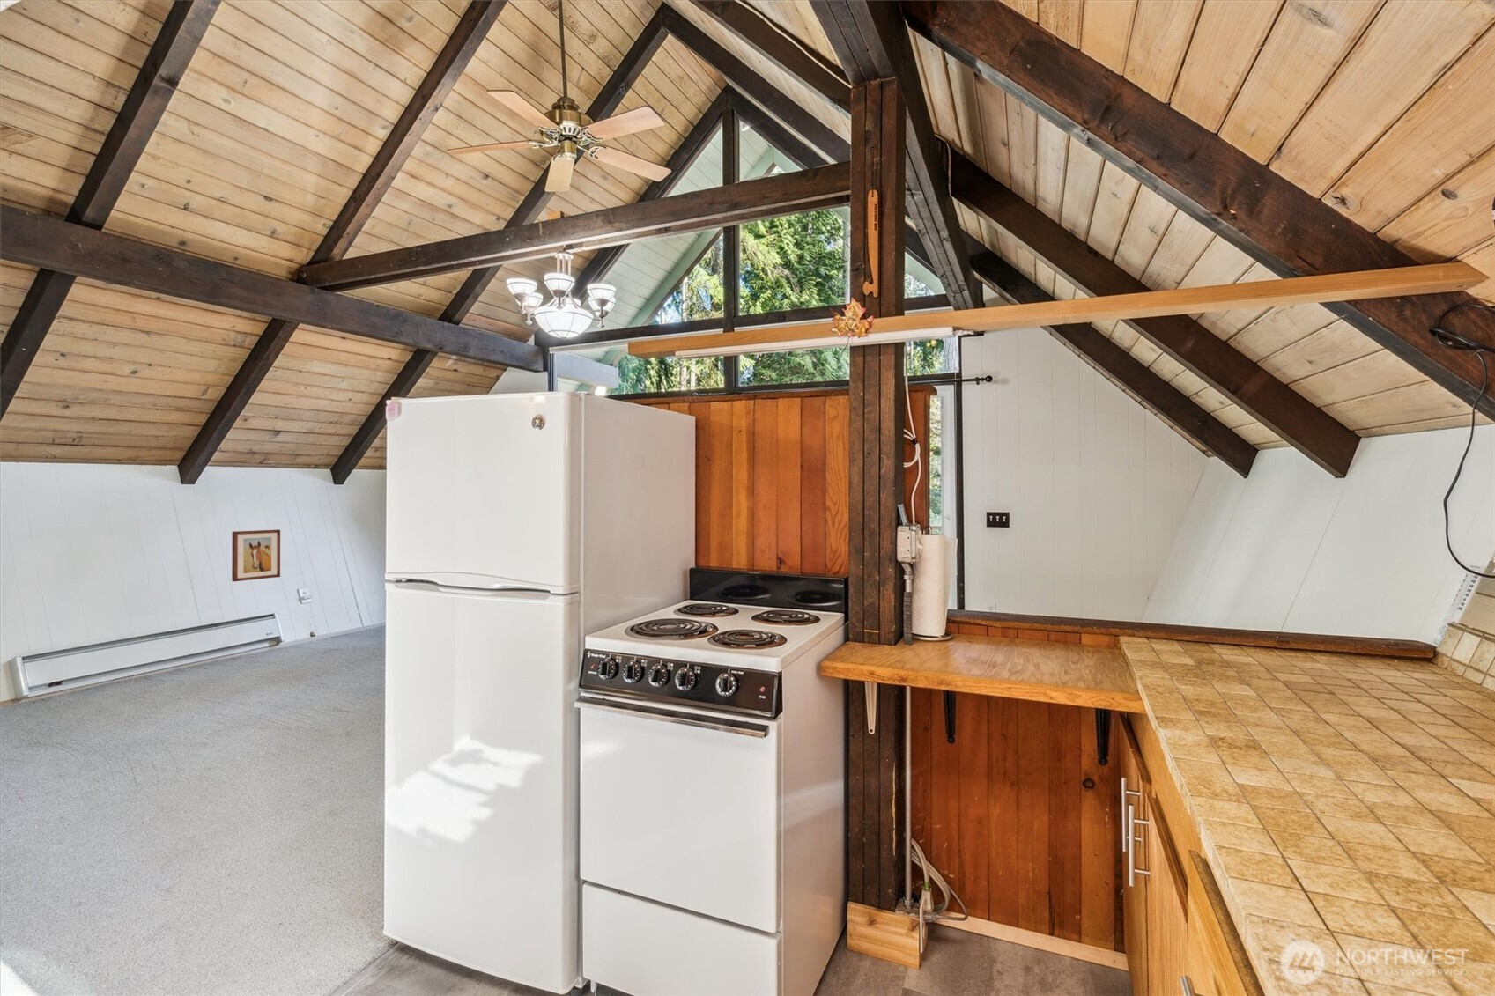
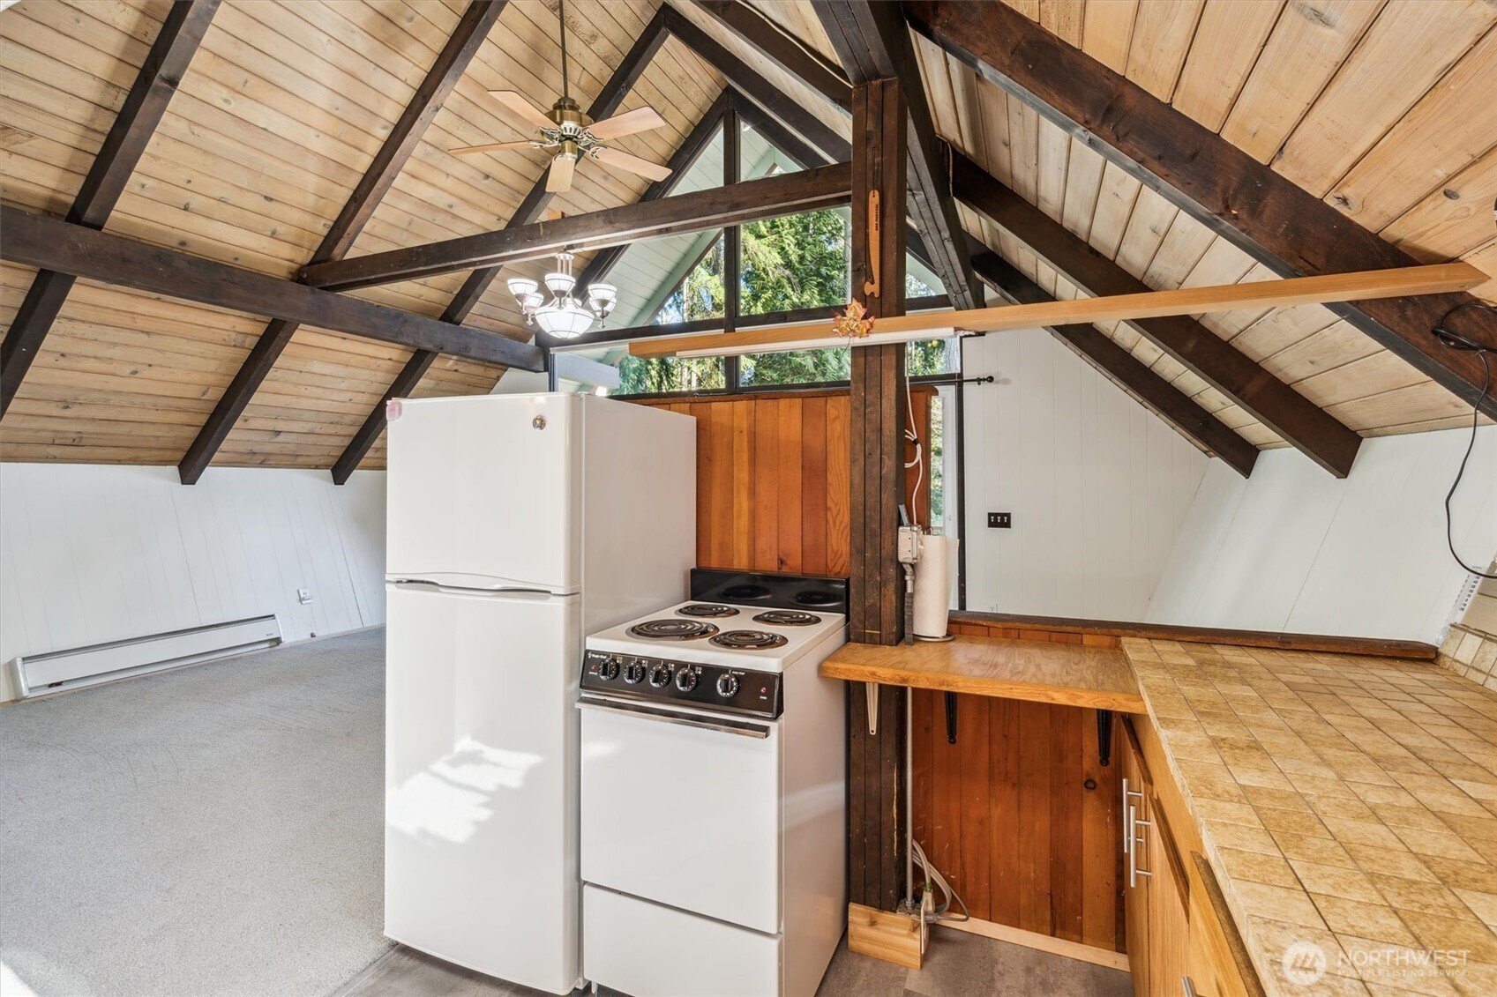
- wall art [231,529,281,582]
